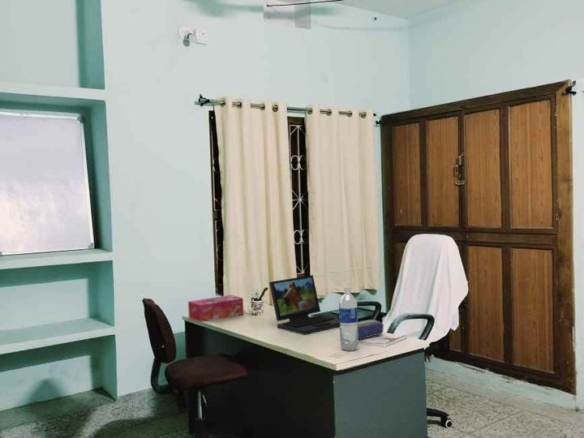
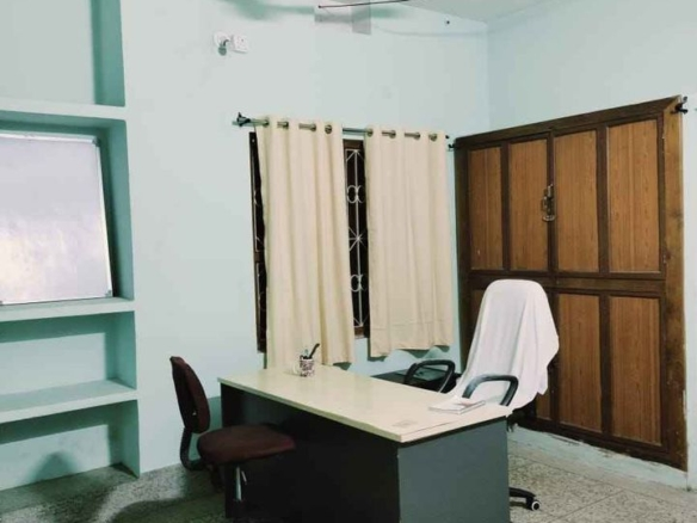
- water bottle [338,286,359,352]
- tissue box [187,294,245,323]
- laptop [268,274,340,336]
- pencil case [357,319,385,340]
